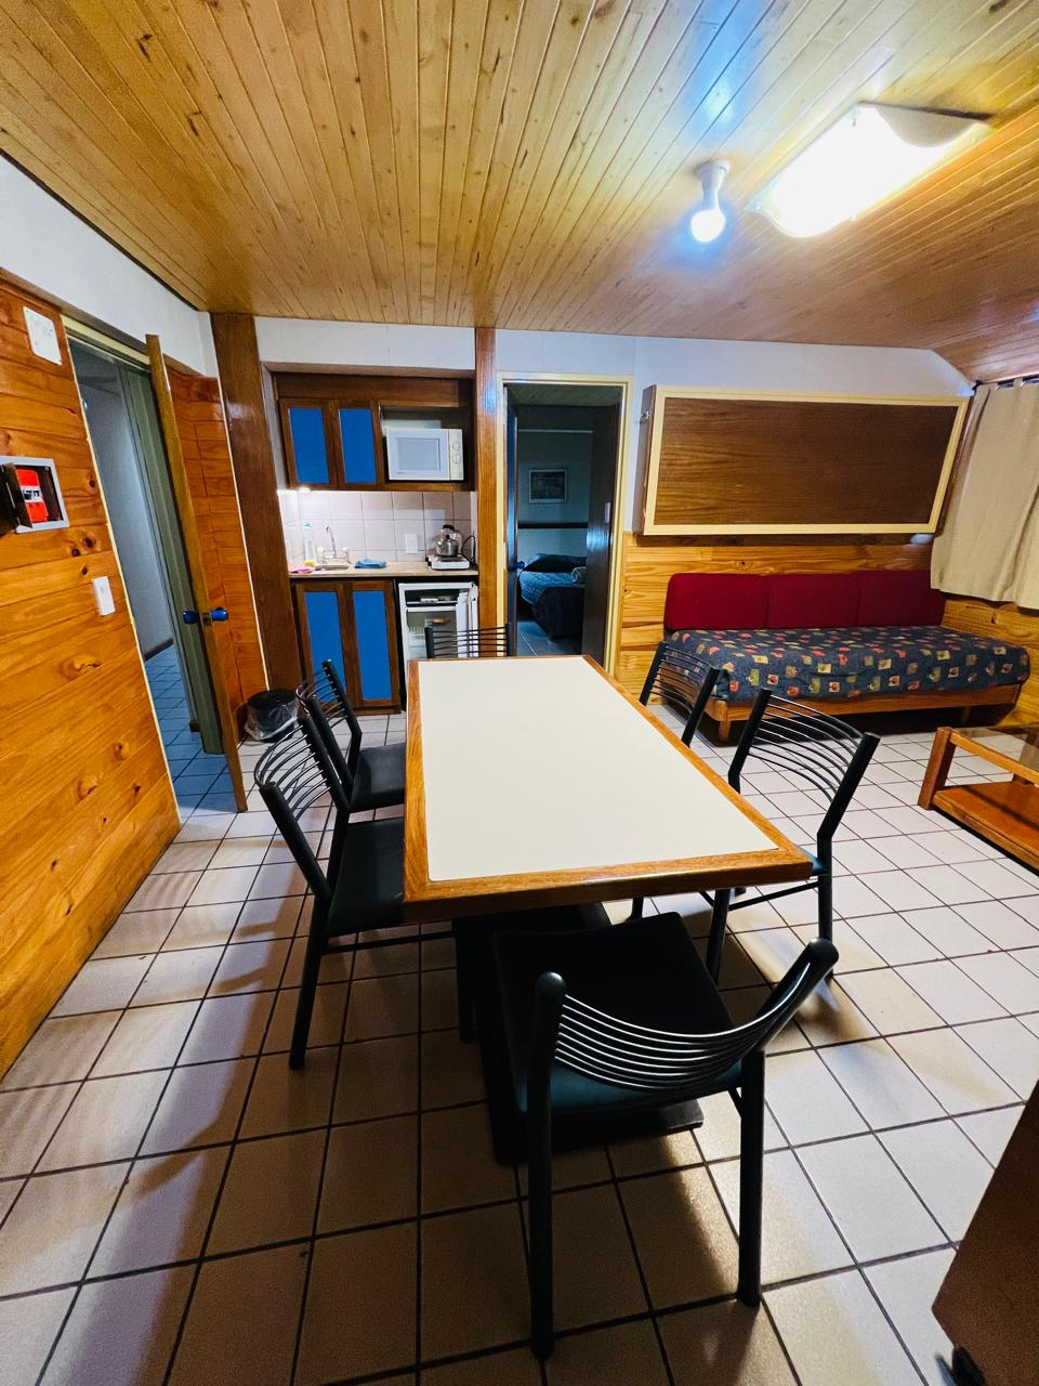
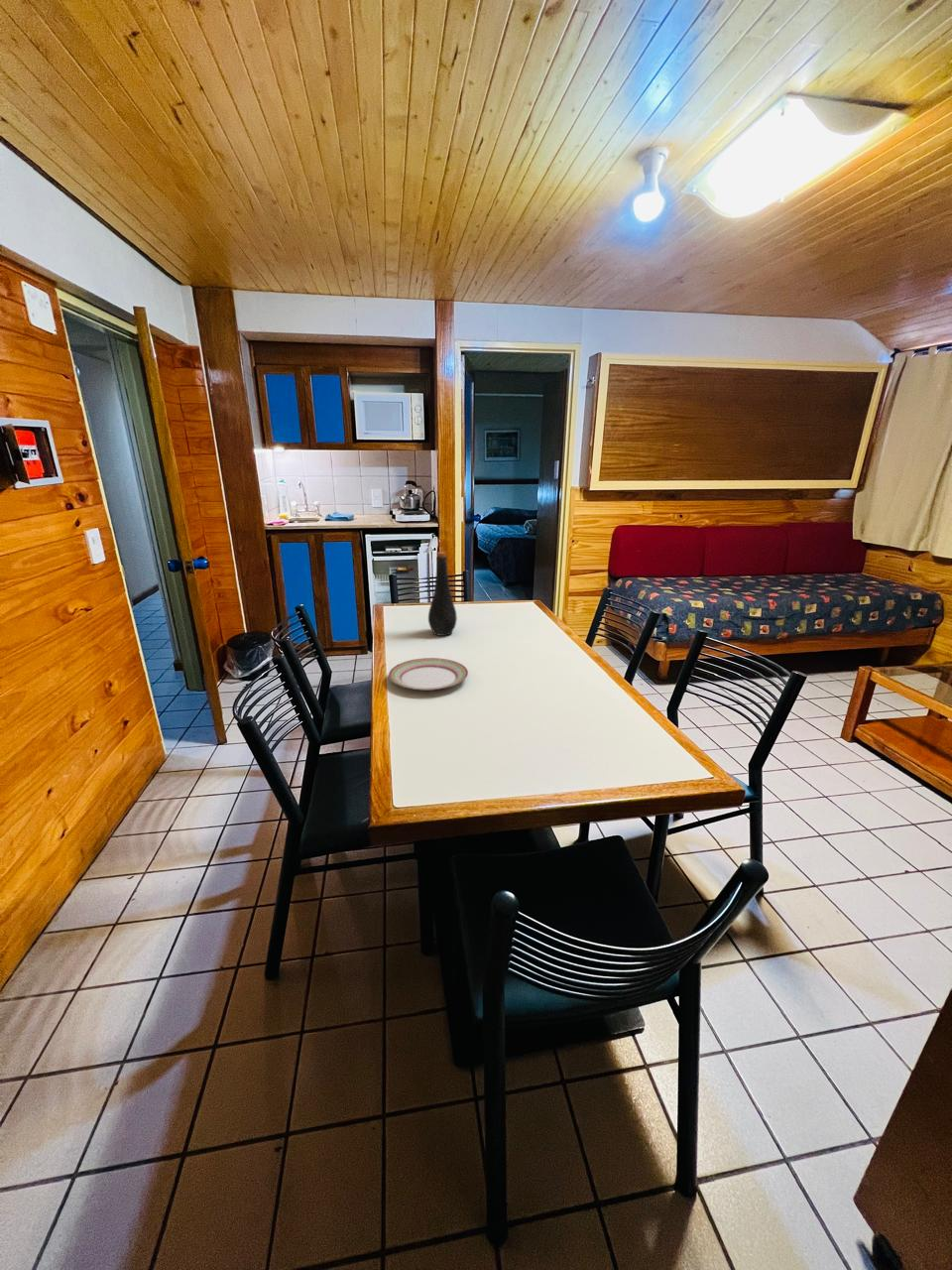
+ plate [388,657,469,692]
+ bottle [427,551,458,637]
